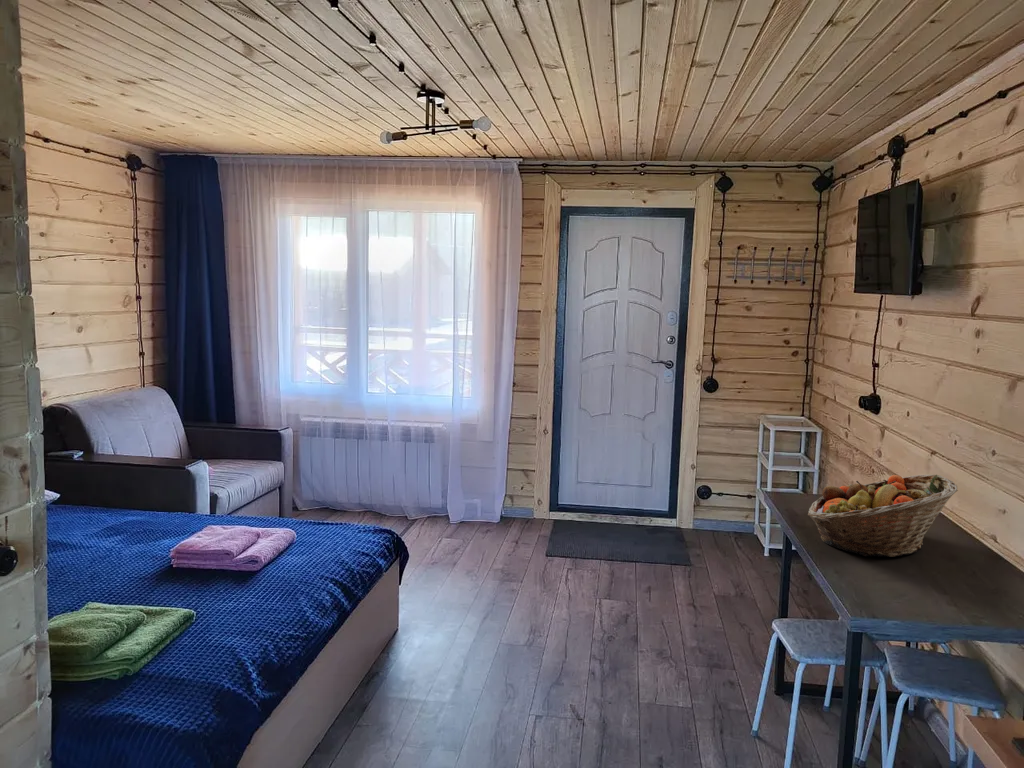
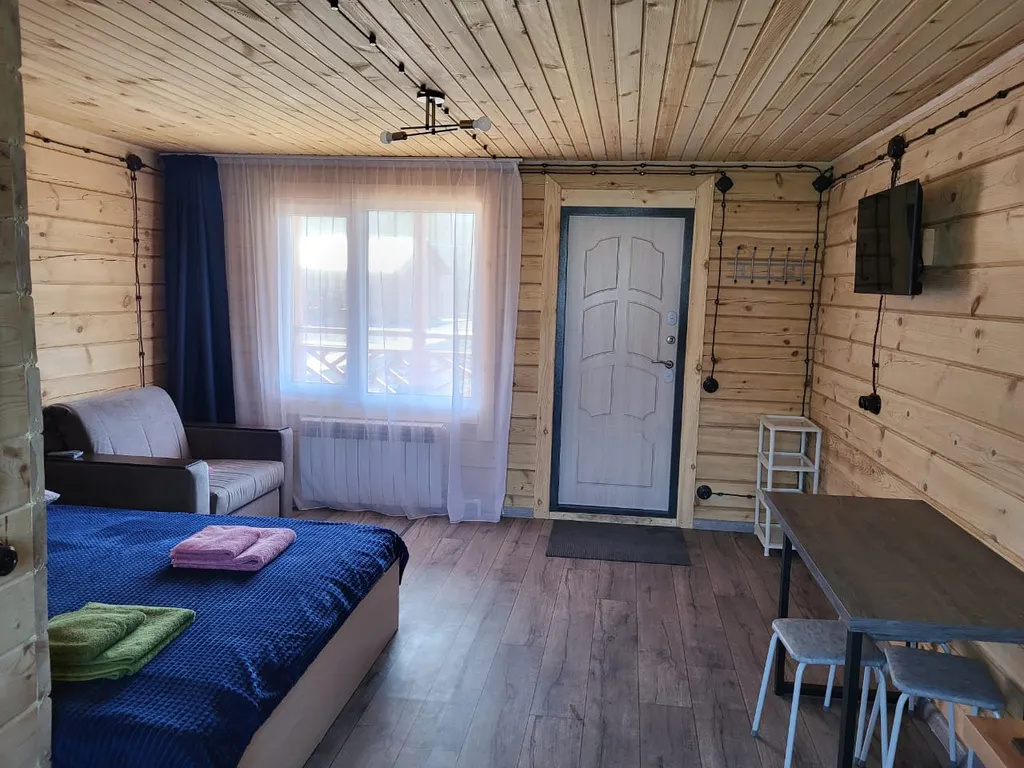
- fruit basket [807,474,959,558]
